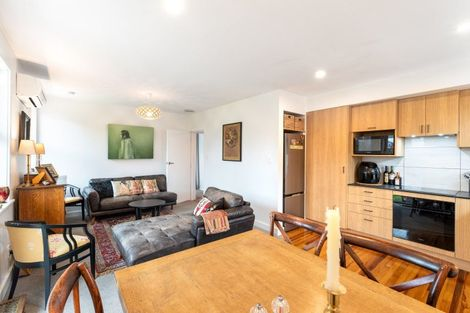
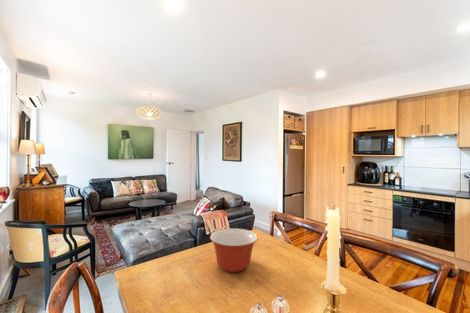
+ mixing bowl [209,227,258,273]
